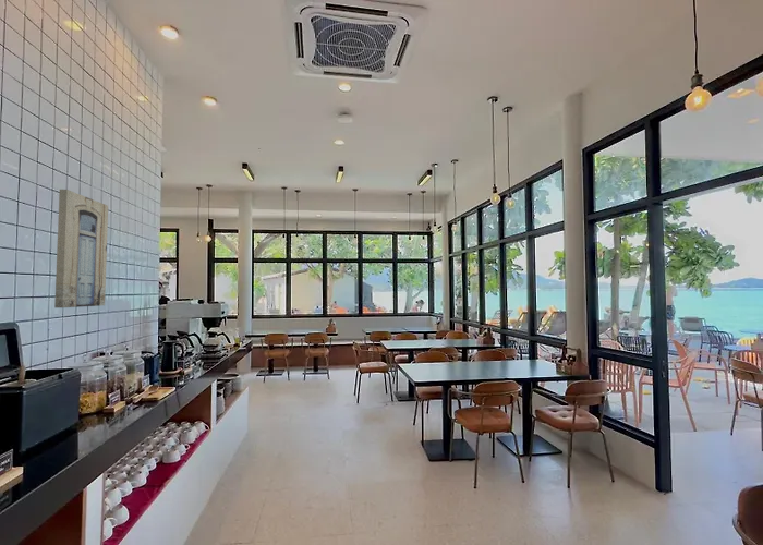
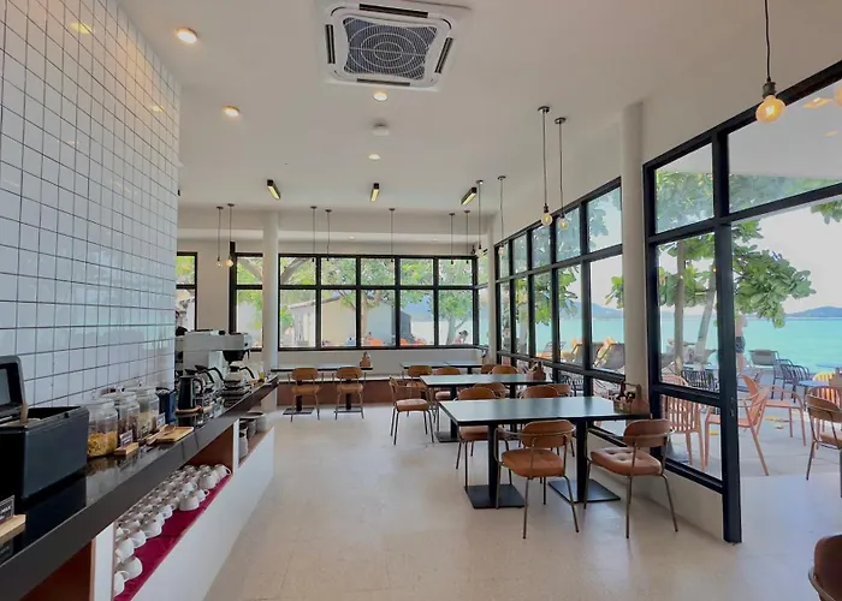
- wall art [53,189,109,308]
